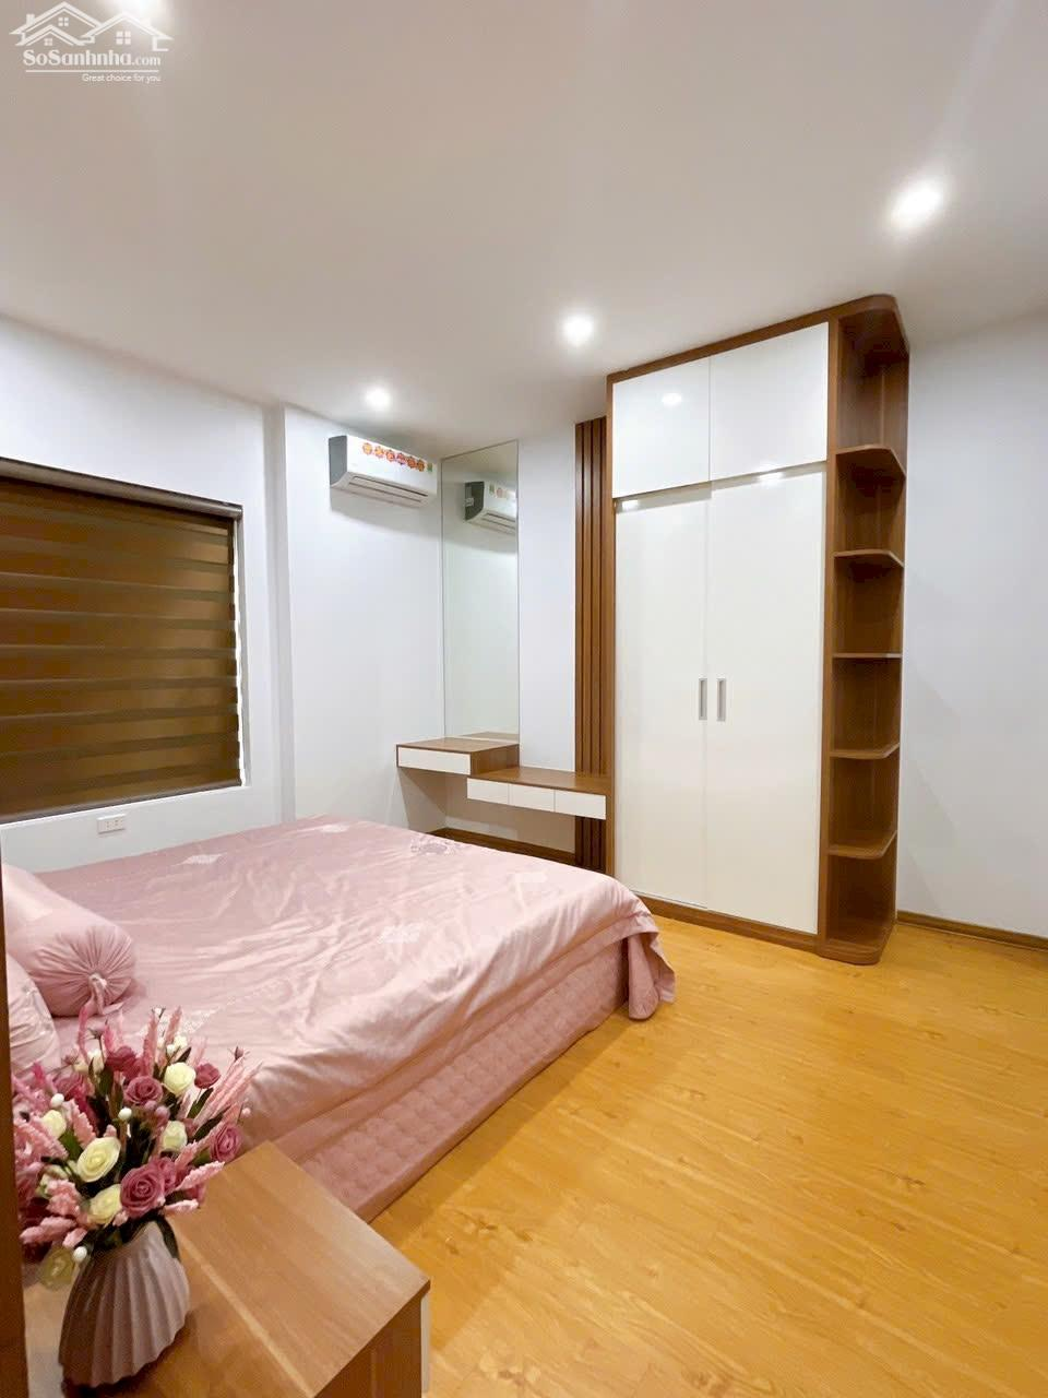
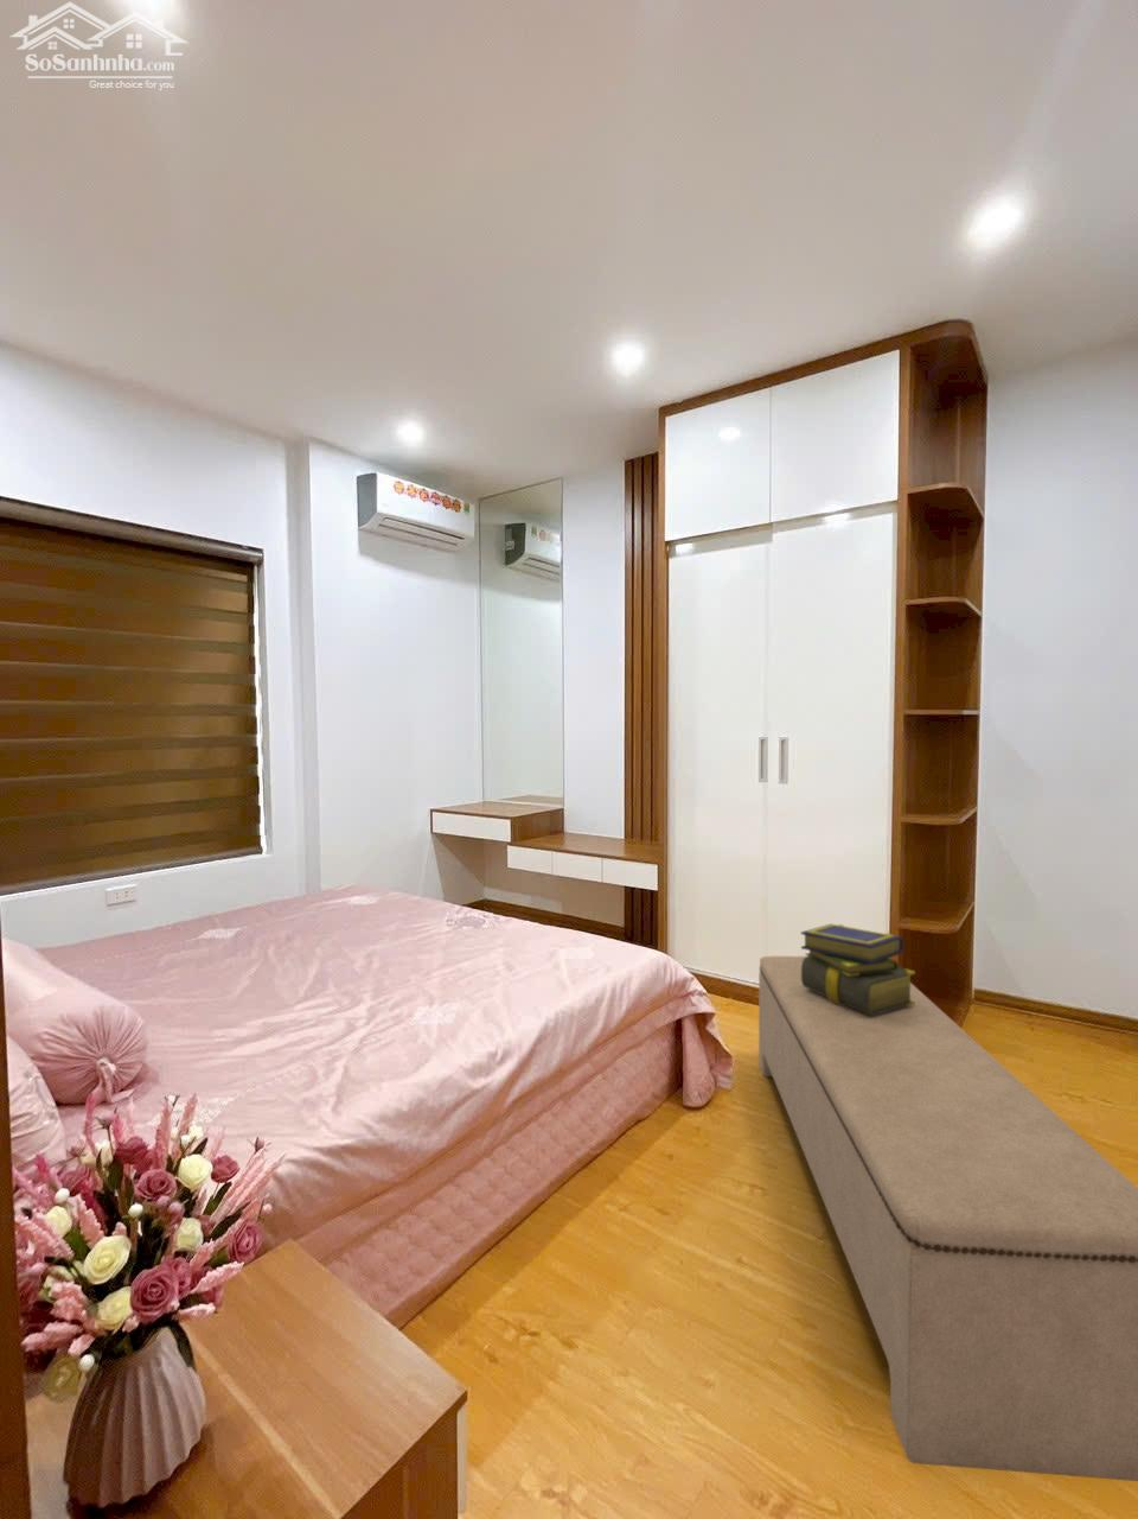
+ bench [758,956,1138,1482]
+ stack of books [800,923,917,1015]
